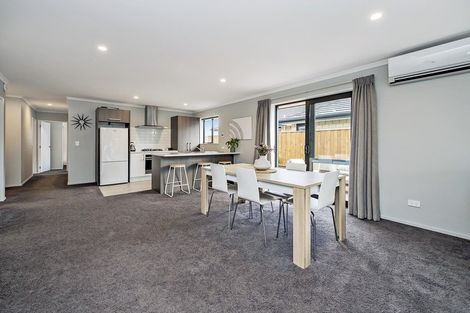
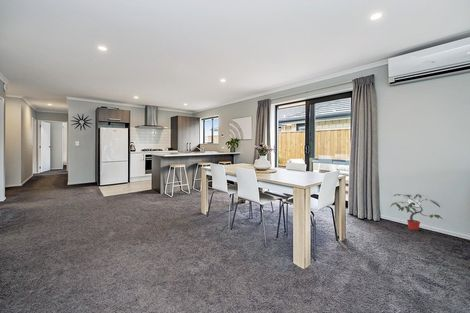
+ potted plant [389,193,443,231]
